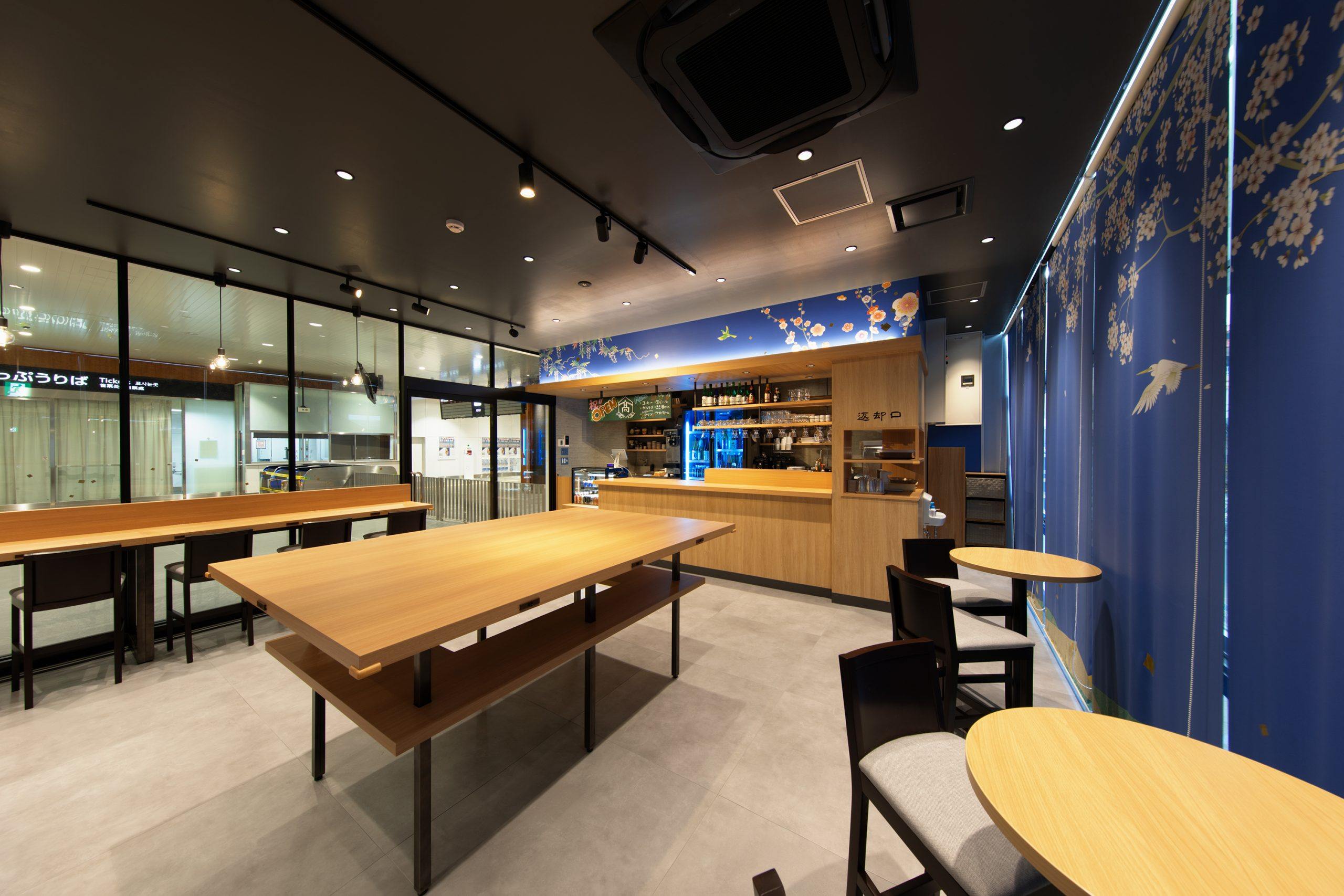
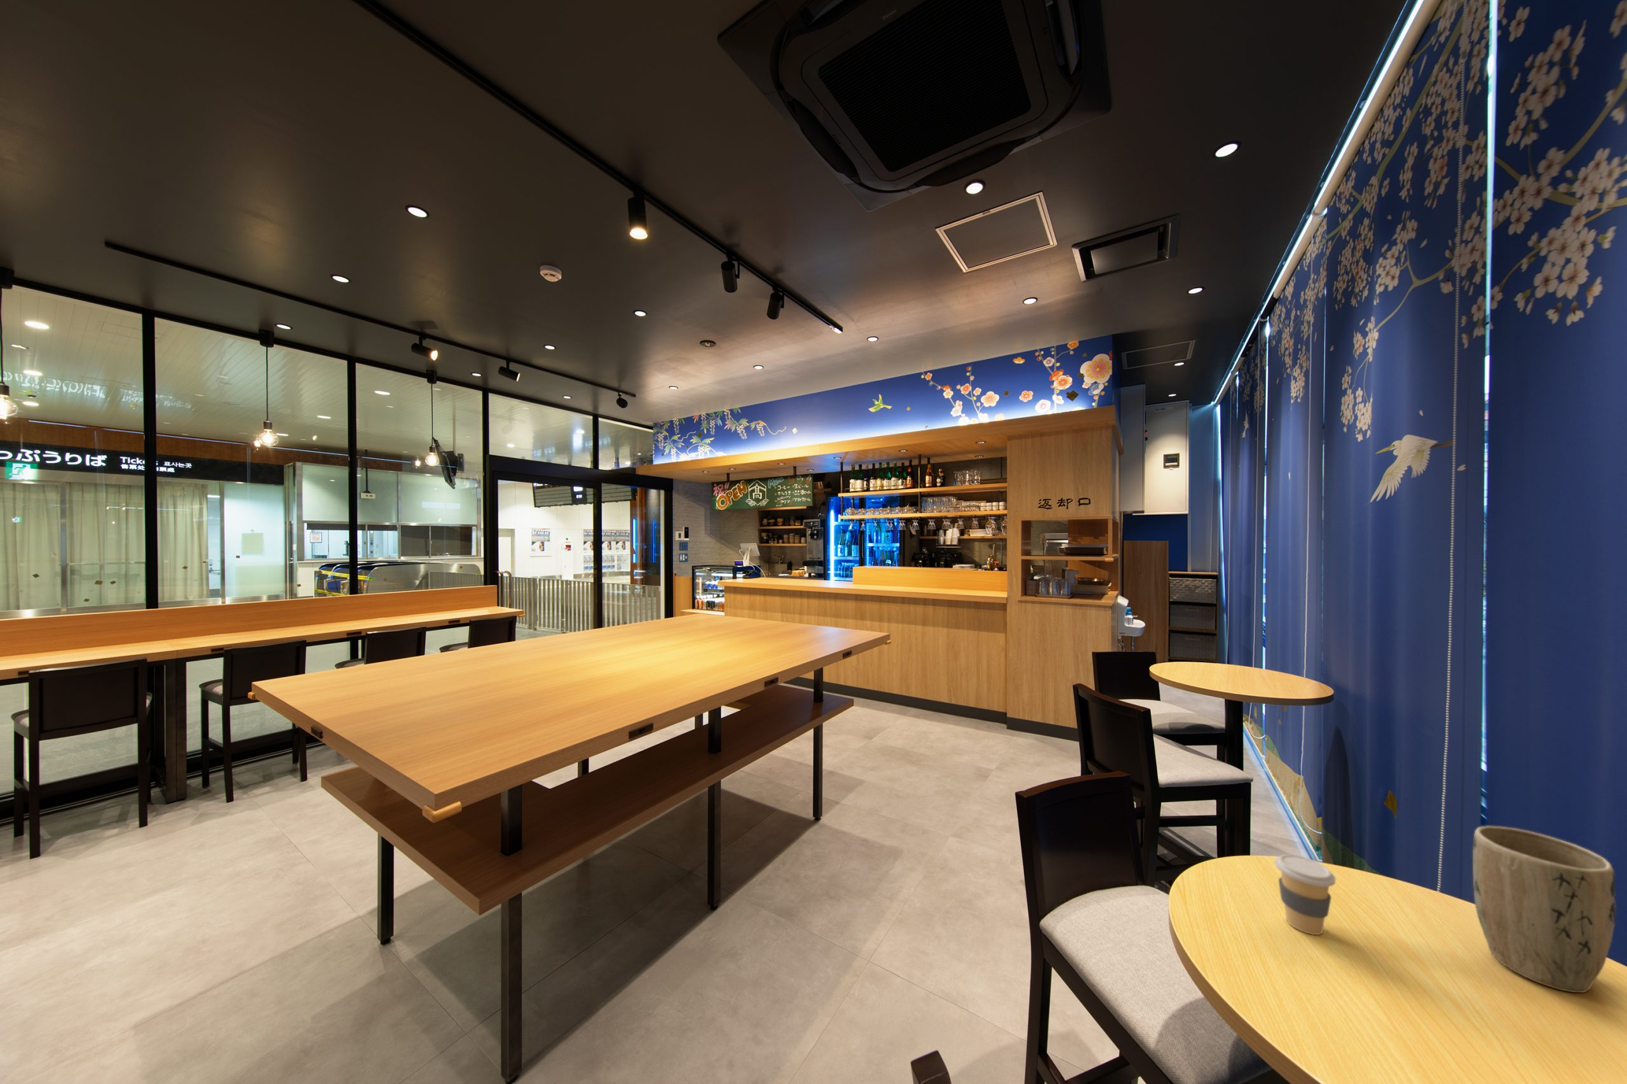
+ plant pot [1472,825,1617,993]
+ coffee cup [1275,853,1336,935]
